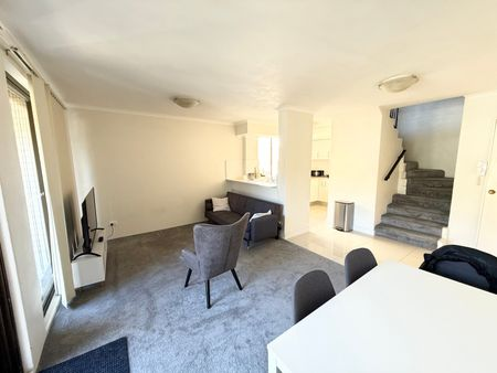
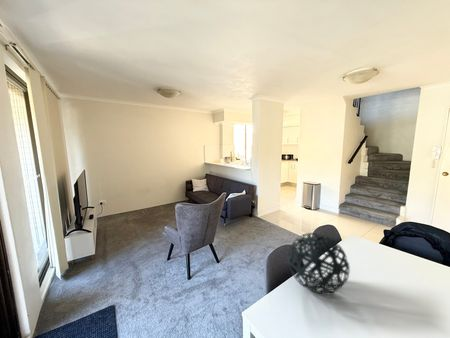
+ decorative orb [287,232,351,295]
